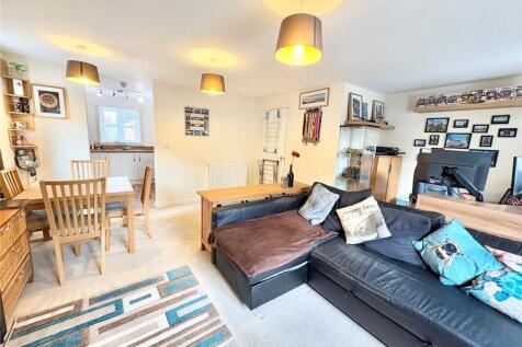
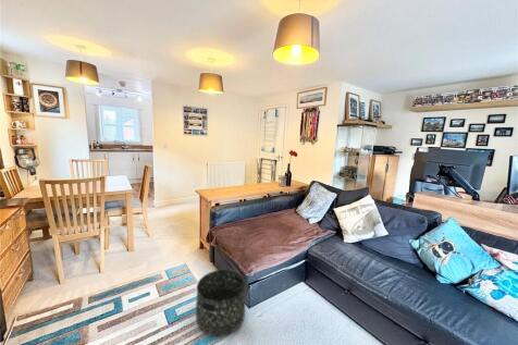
+ basket [195,269,246,337]
